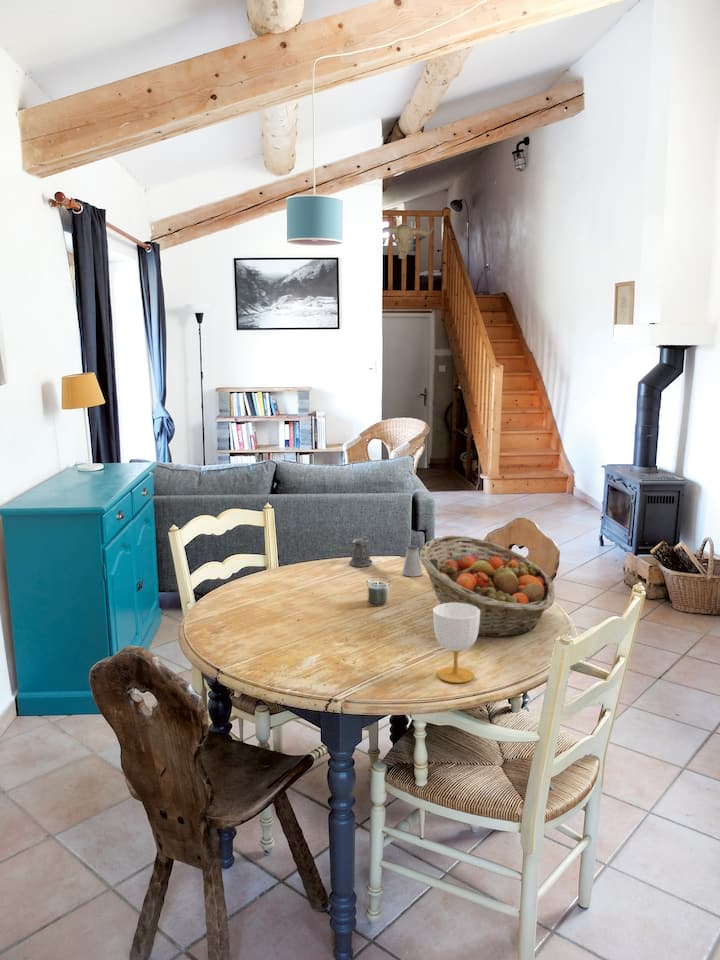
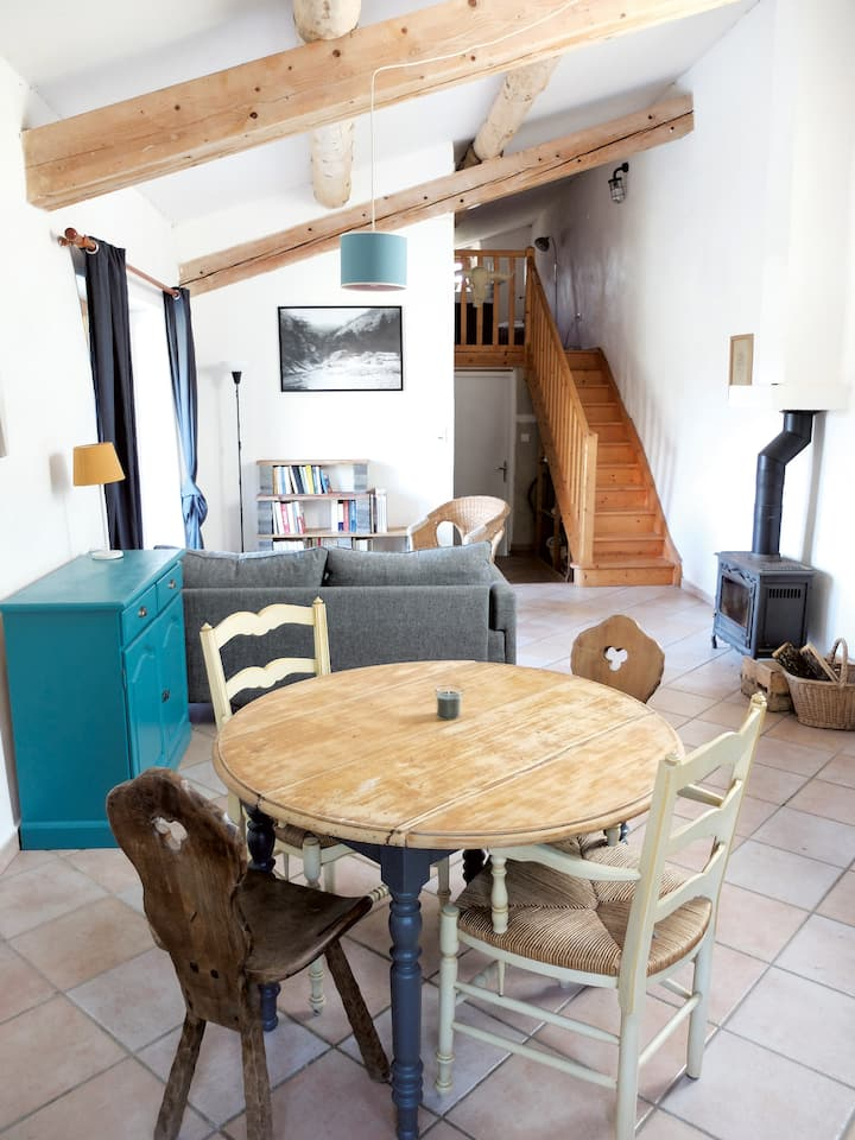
- fruit basket [419,534,556,638]
- pepper shaker [342,536,373,568]
- saltshaker [401,544,424,578]
- cup [432,603,480,684]
